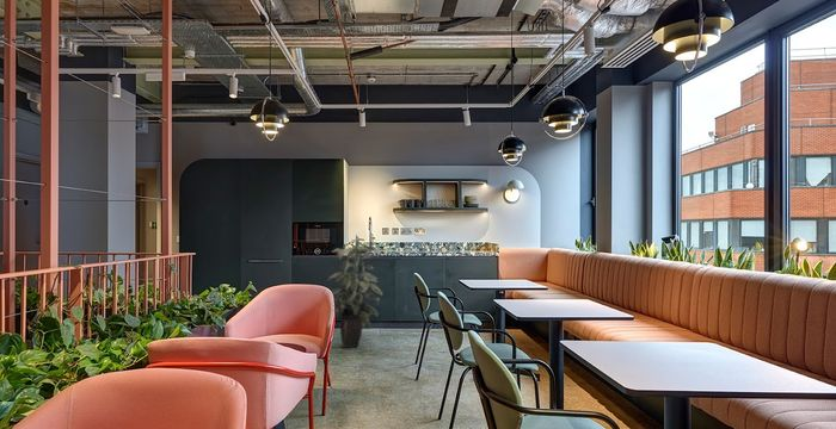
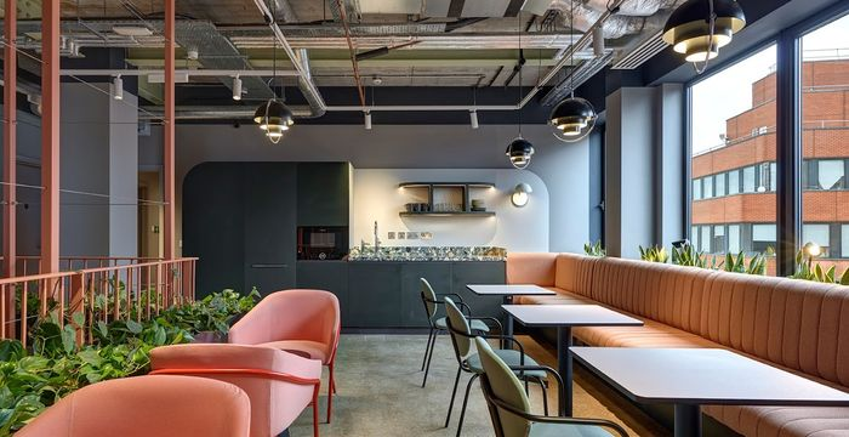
- indoor plant [327,238,383,349]
